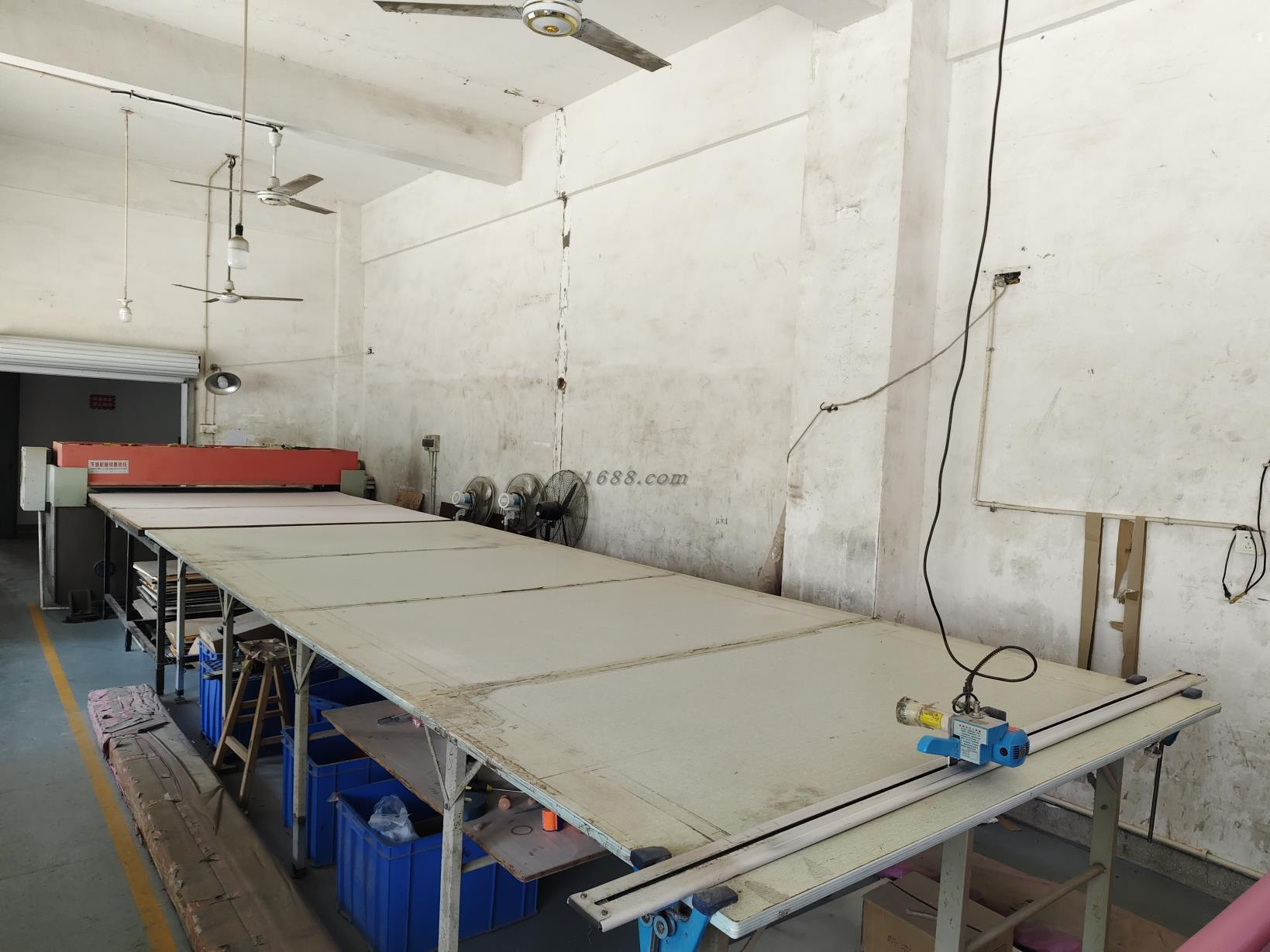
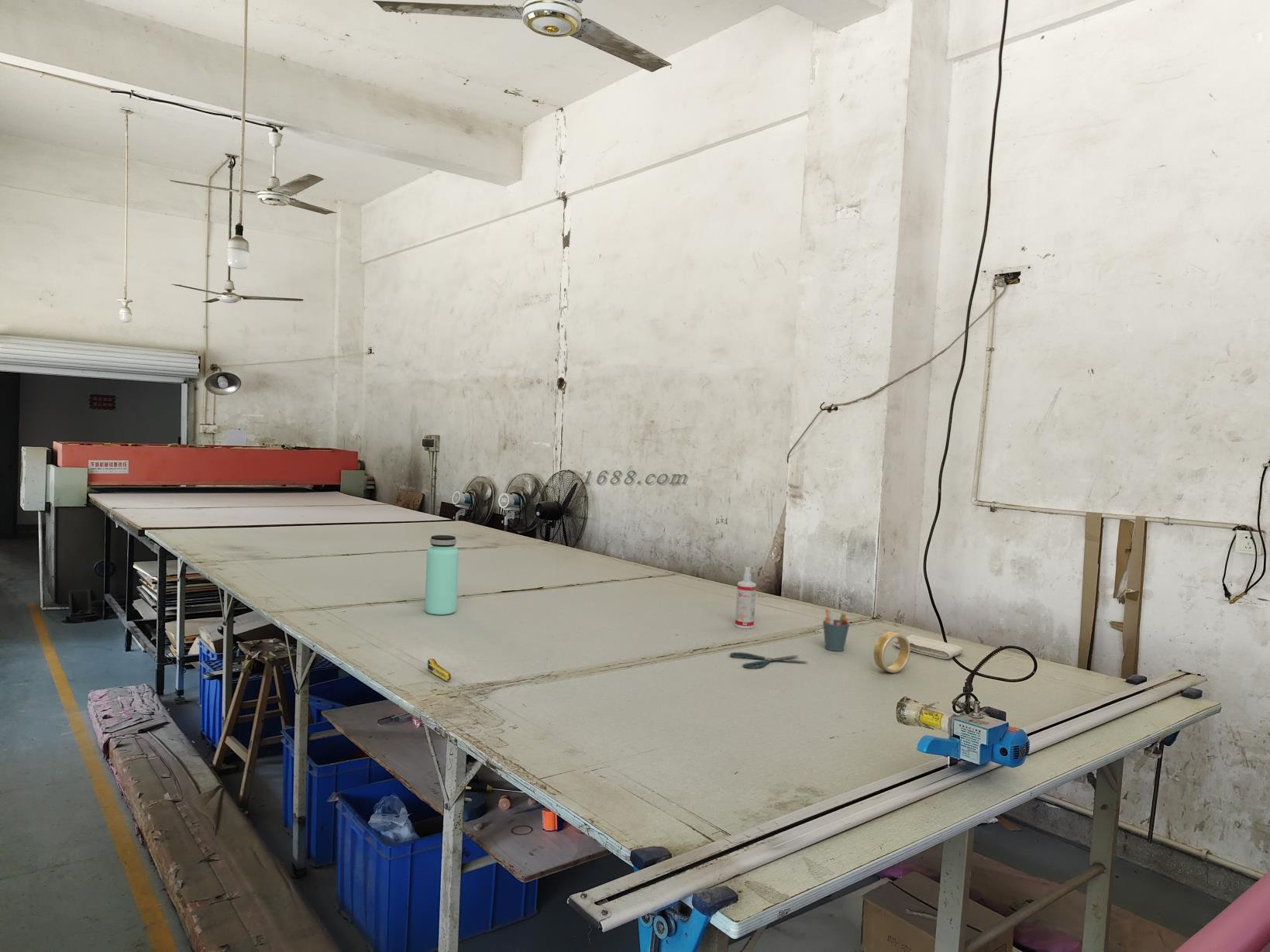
+ pen holder [822,609,850,652]
+ bottle [425,534,459,615]
+ shears [729,651,809,669]
+ spray bottle [735,566,757,629]
+ utility knife [427,658,452,682]
+ ring [872,631,911,674]
+ washcloth [893,634,964,660]
